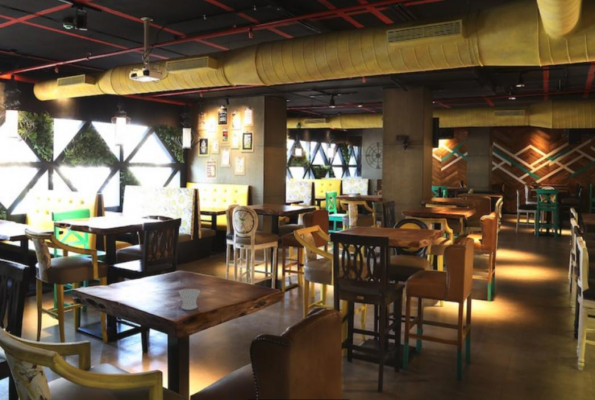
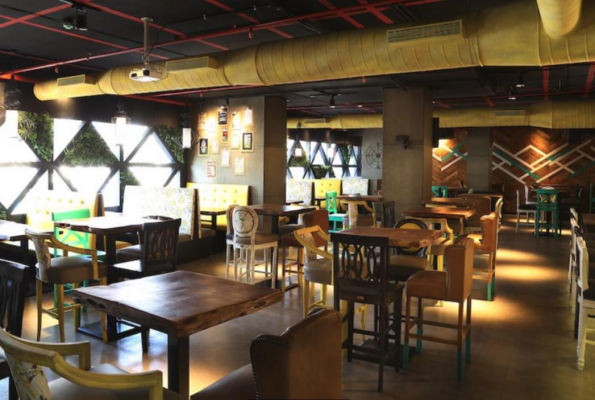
- cup [178,288,201,311]
